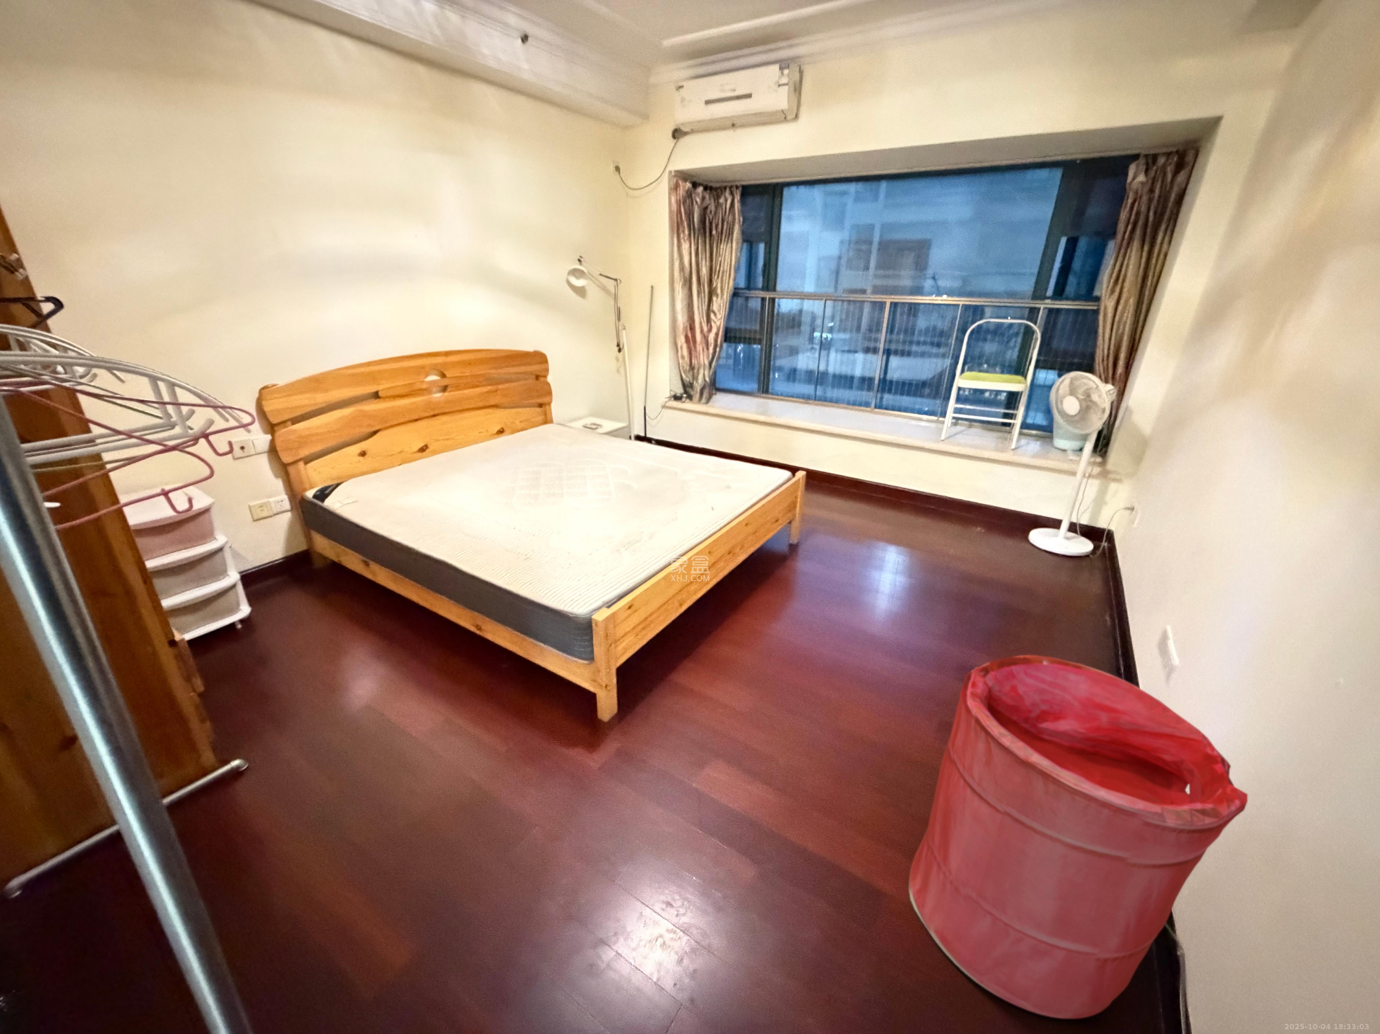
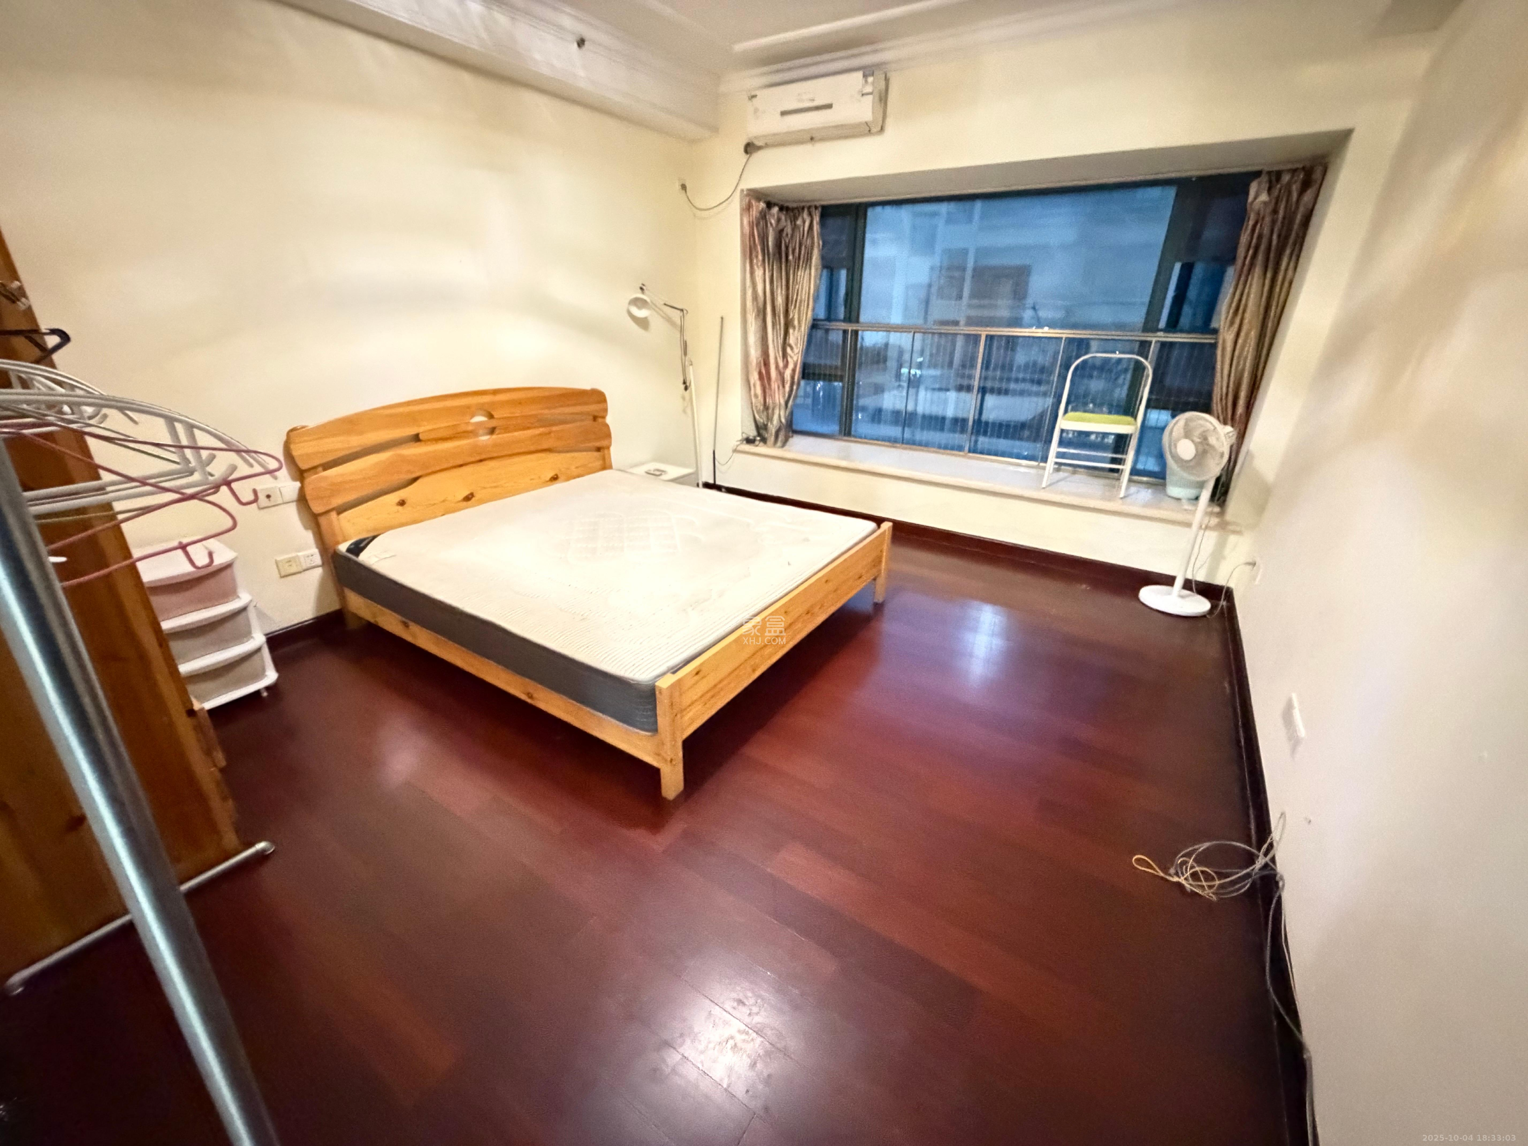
- laundry hamper [908,655,1247,1019]
